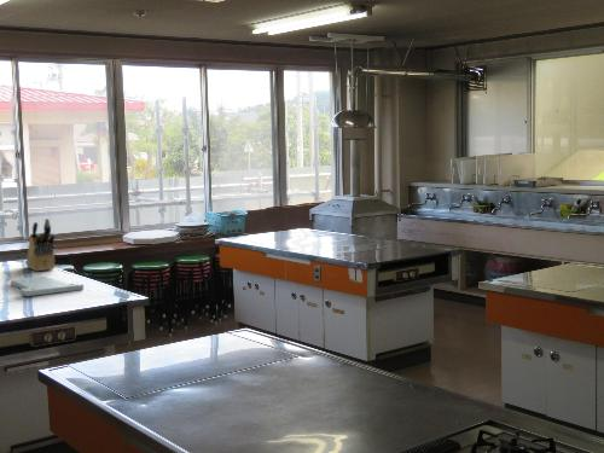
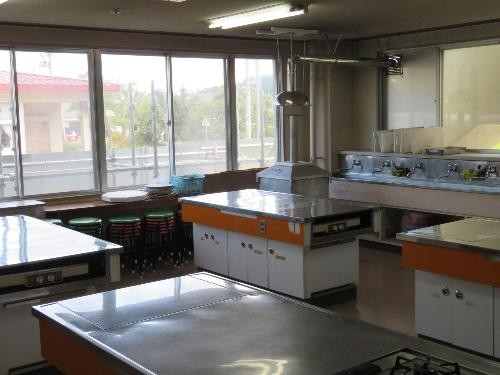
- cutting board [10,275,85,297]
- knife block [25,217,56,273]
